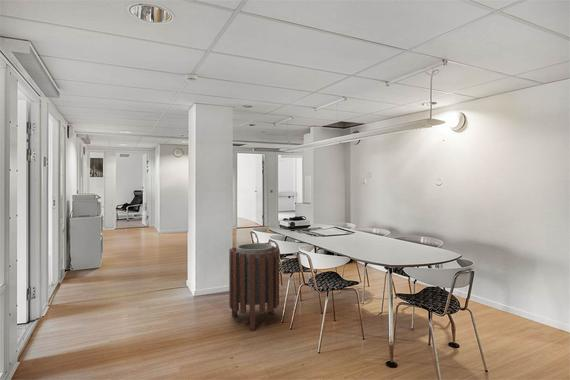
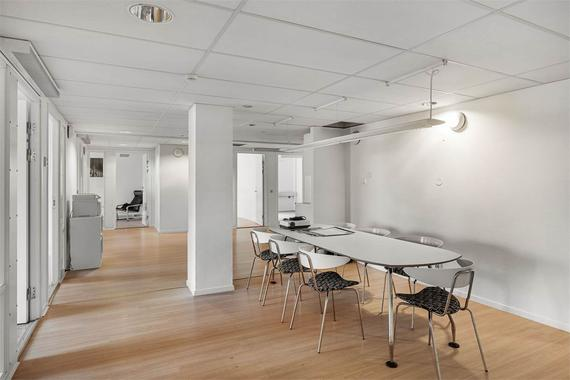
- trash can [228,242,280,331]
